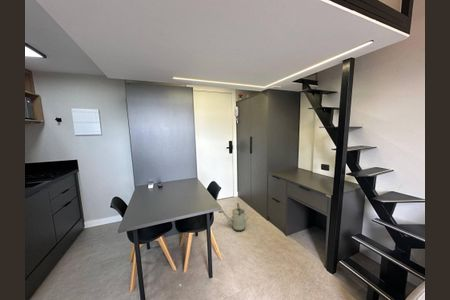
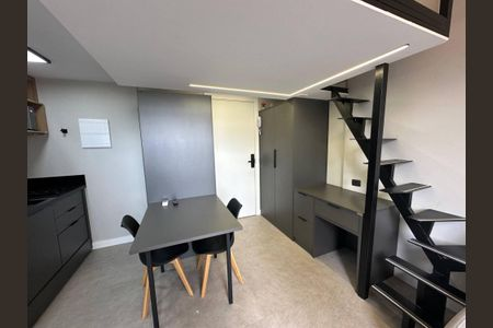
- watering can [217,202,249,233]
